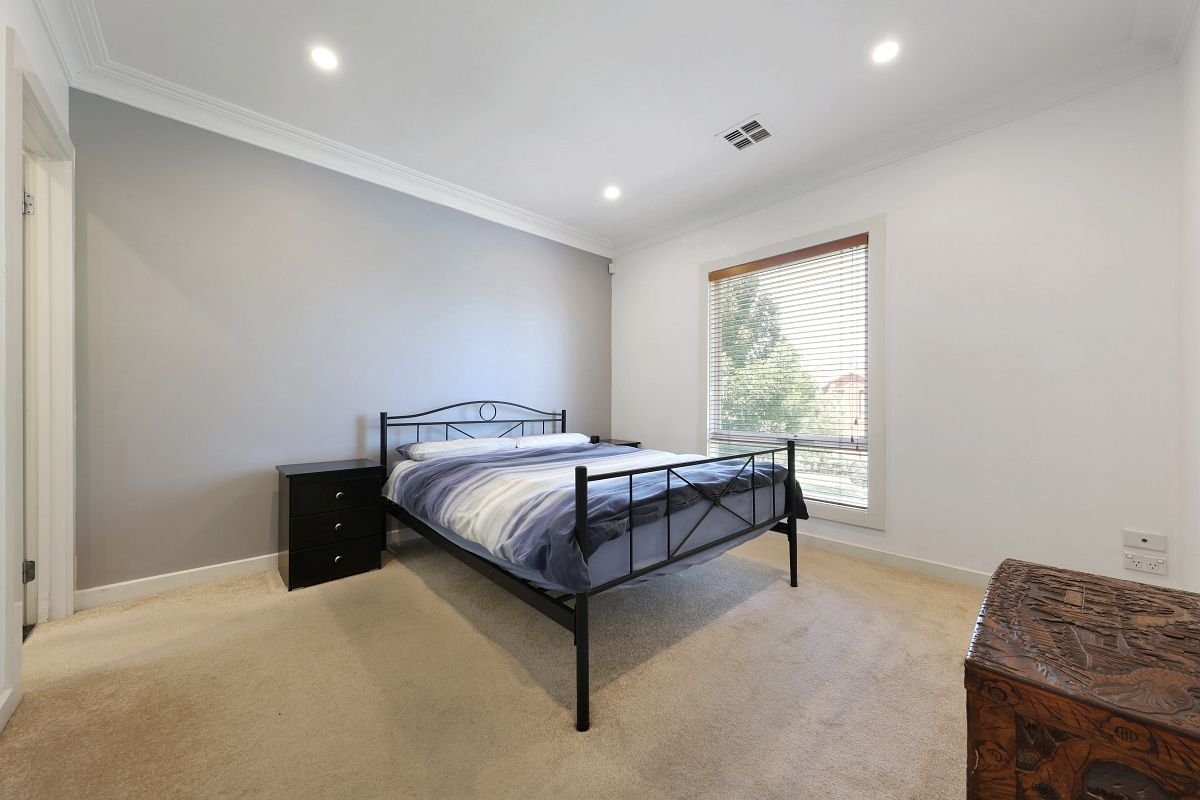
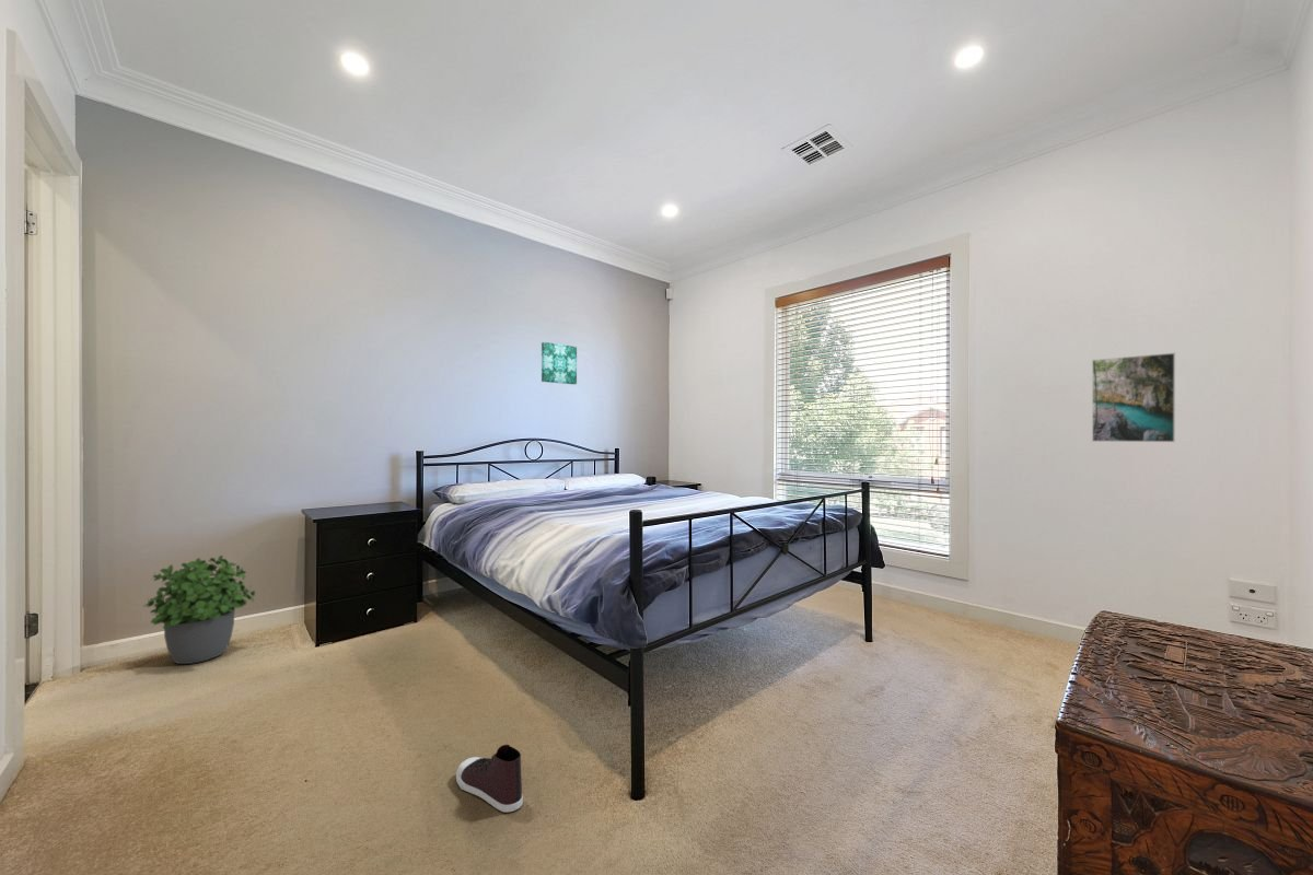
+ wall art [541,341,578,385]
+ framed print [1091,352,1176,443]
+ potted plant [143,555,256,665]
+ shoe [455,744,524,814]
